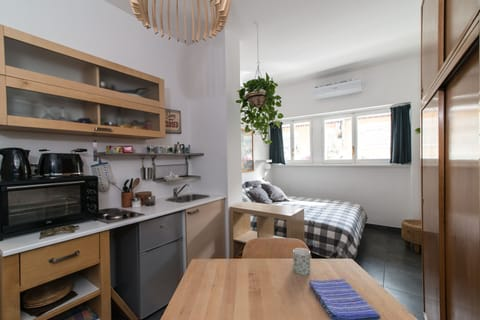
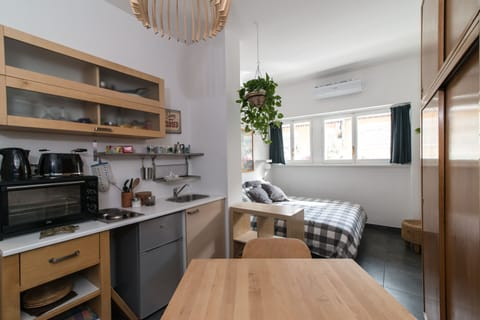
- mug [292,247,311,276]
- dish towel [308,278,382,320]
